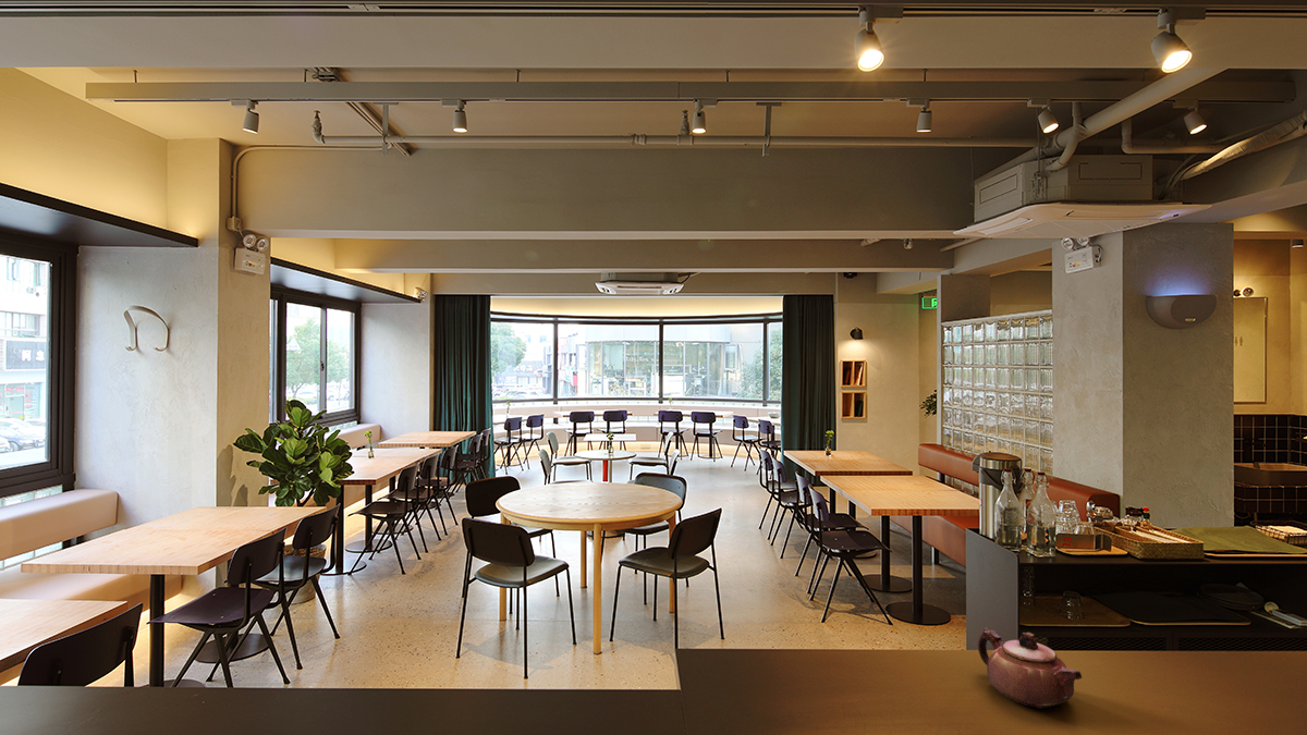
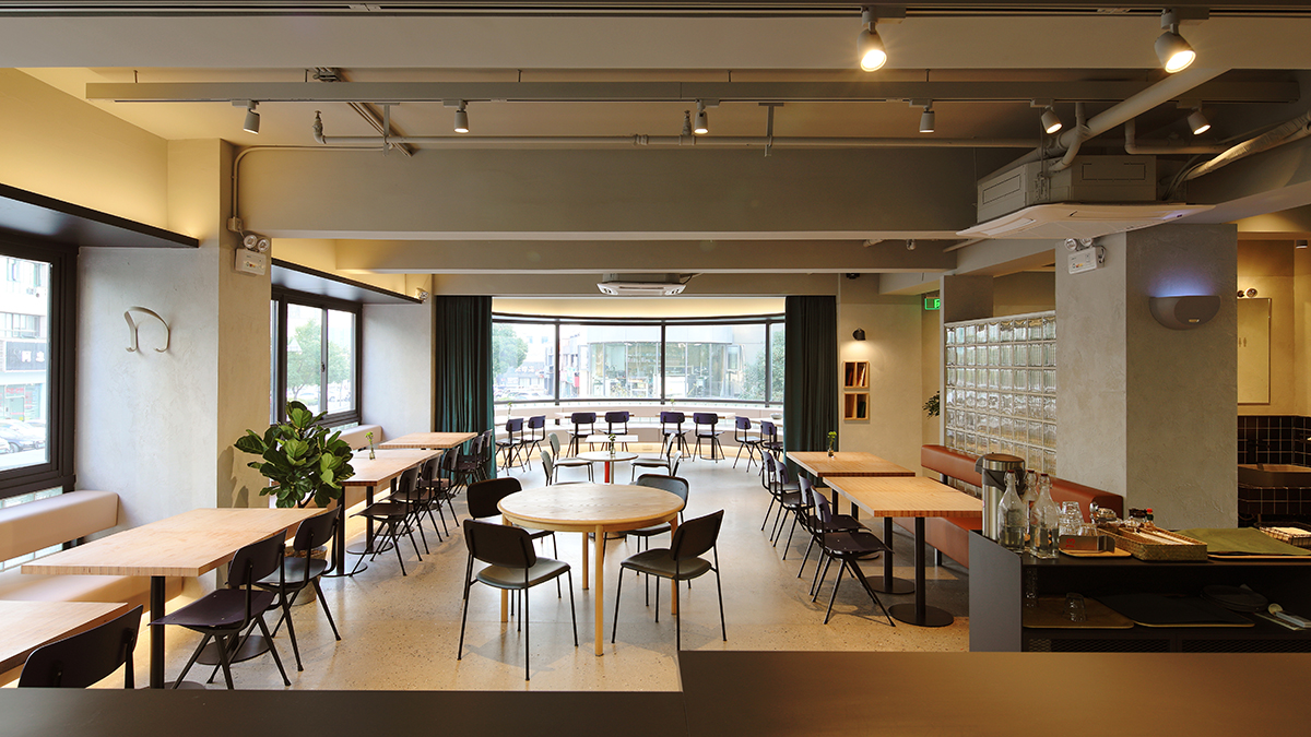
- teapot [977,627,1083,709]
